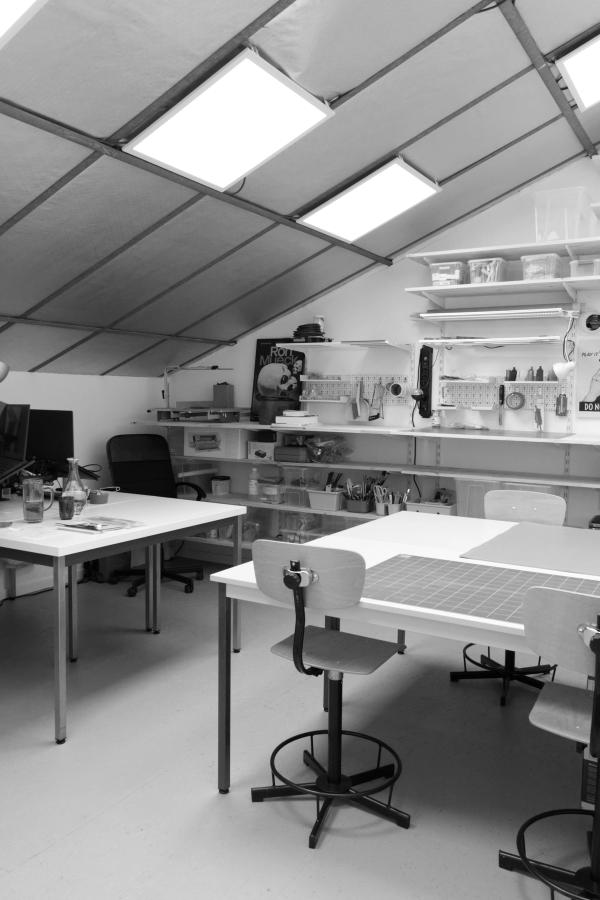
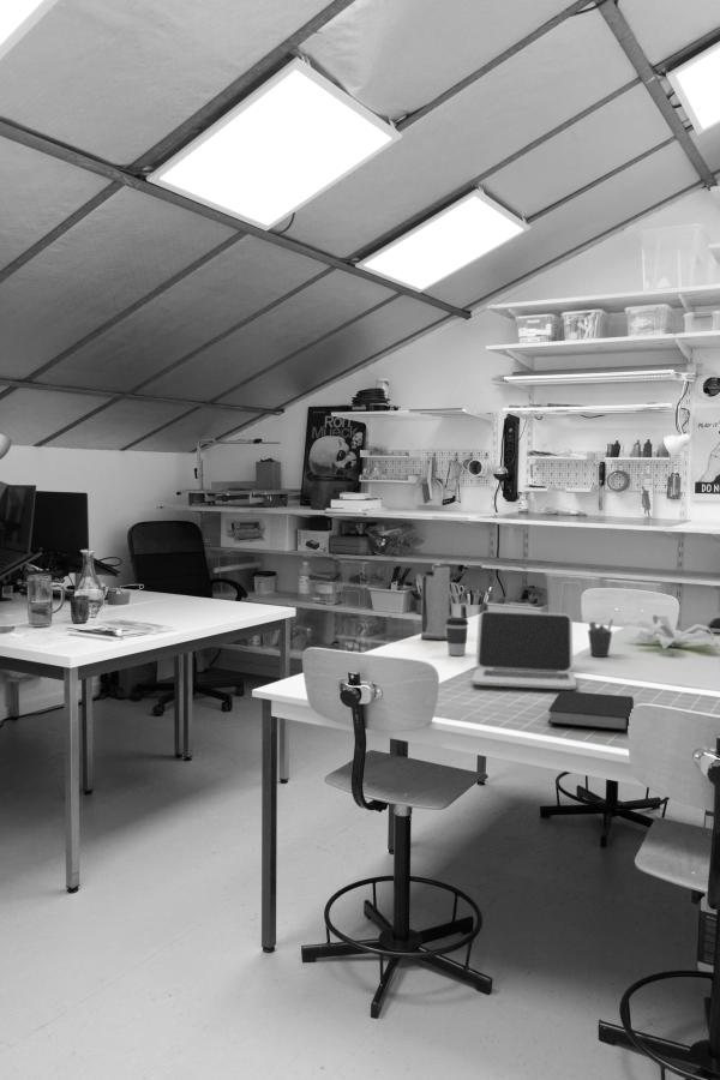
+ pen holder [587,618,614,658]
+ notebook [547,690,635,732]
+ plant [626,612,720,653]
+ laptop [470,610,578,690]
+ lighter [420,563,451,641]
+ coffee cup [446,617,469,656]
